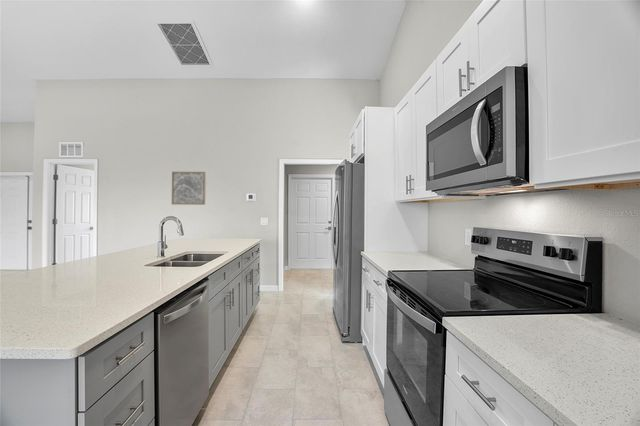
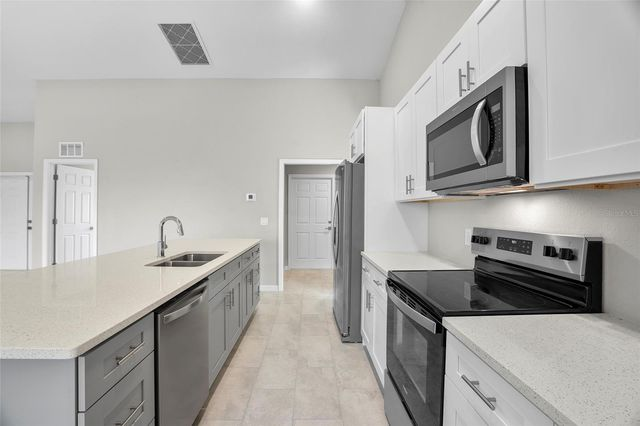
- wall art [171,171,207,206]
